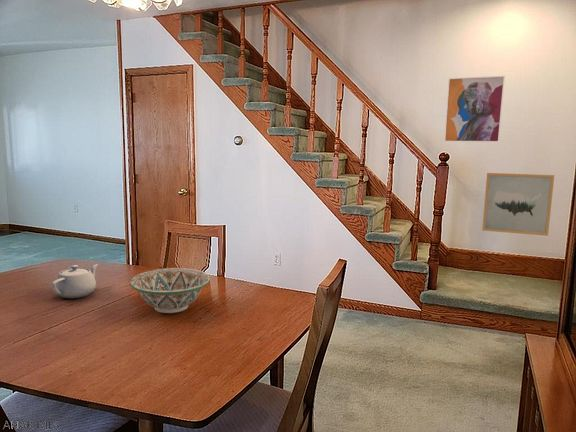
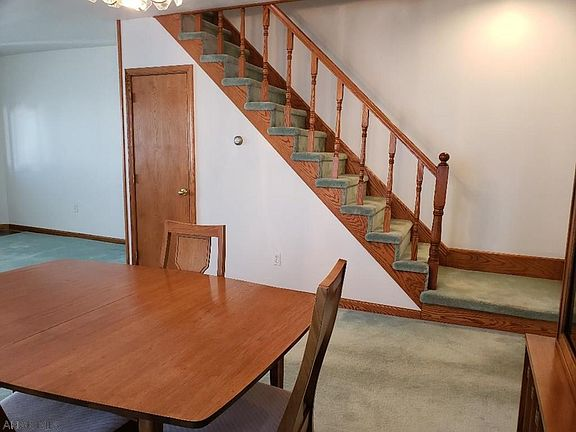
- wall art [481,172,555,237]
- decorative bowl [129,267,211,314]
- teapot [50,263,99,299]
- wall art [443,75,506,143]
